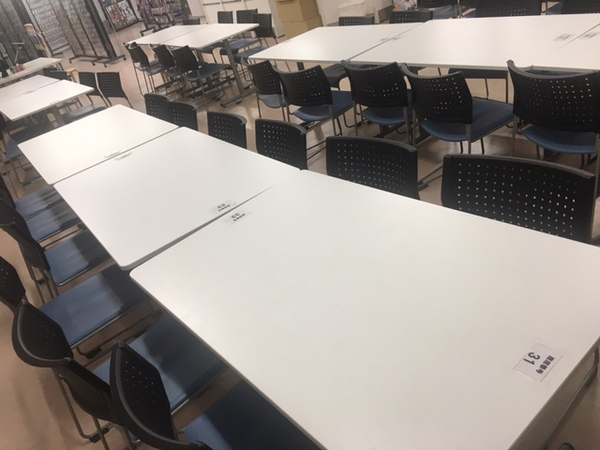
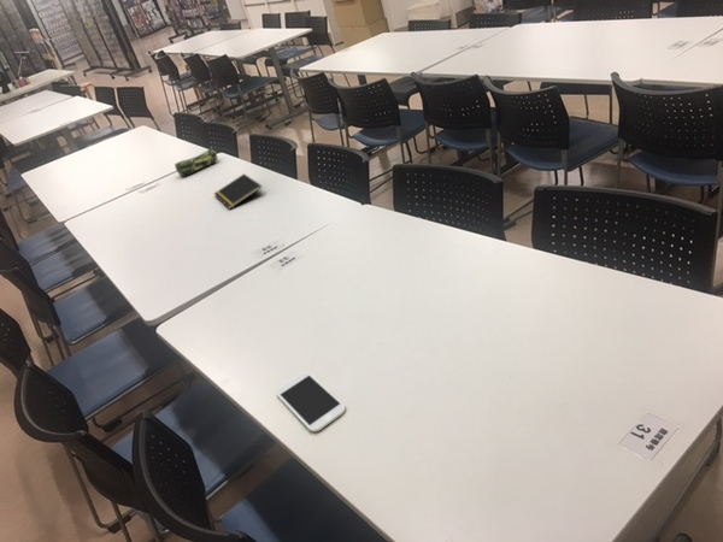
+ smartphone [276,371,347,432]
+ notepad [213,172,263,211]
+ pencil case [174,147,218,177]
